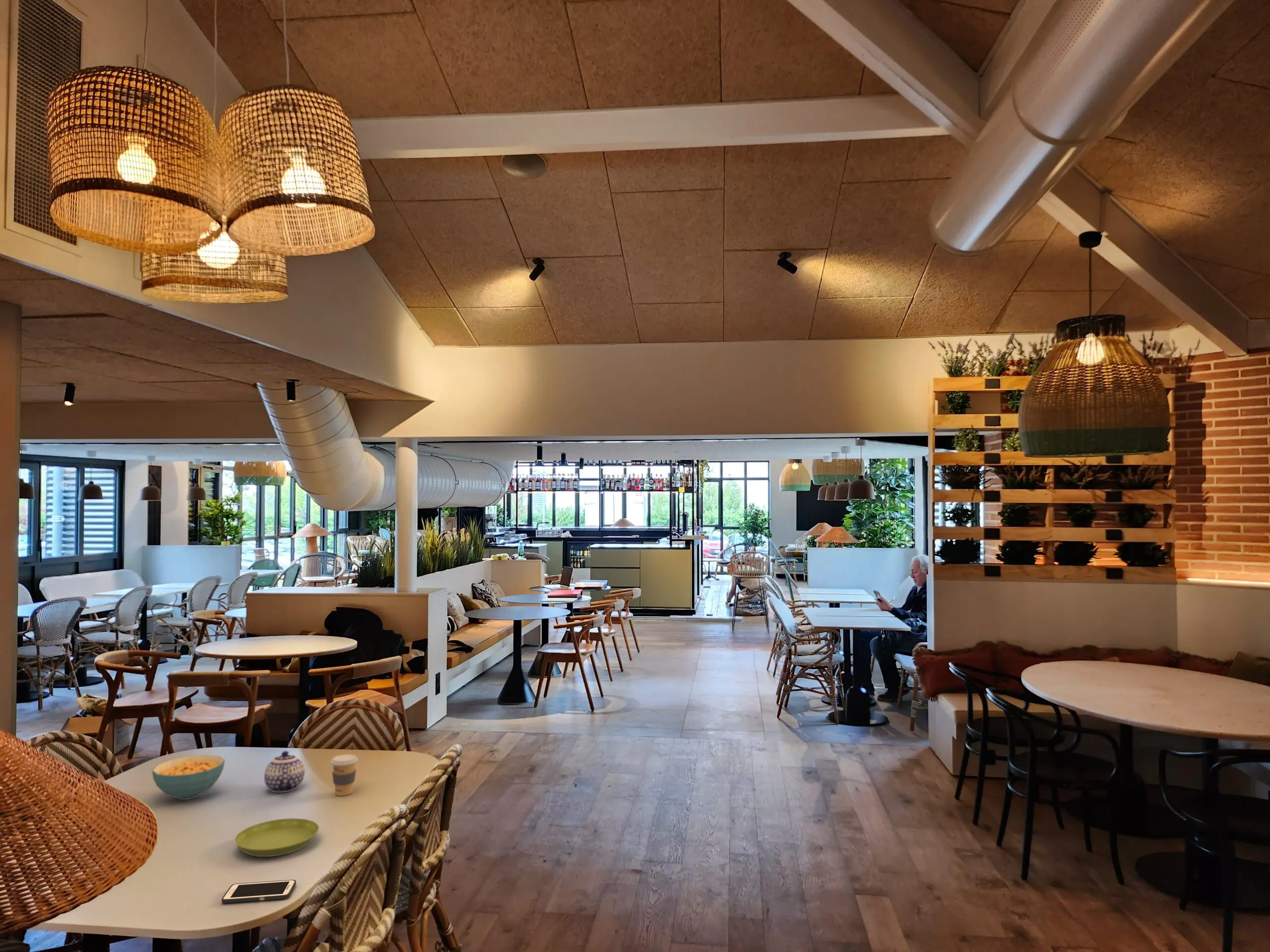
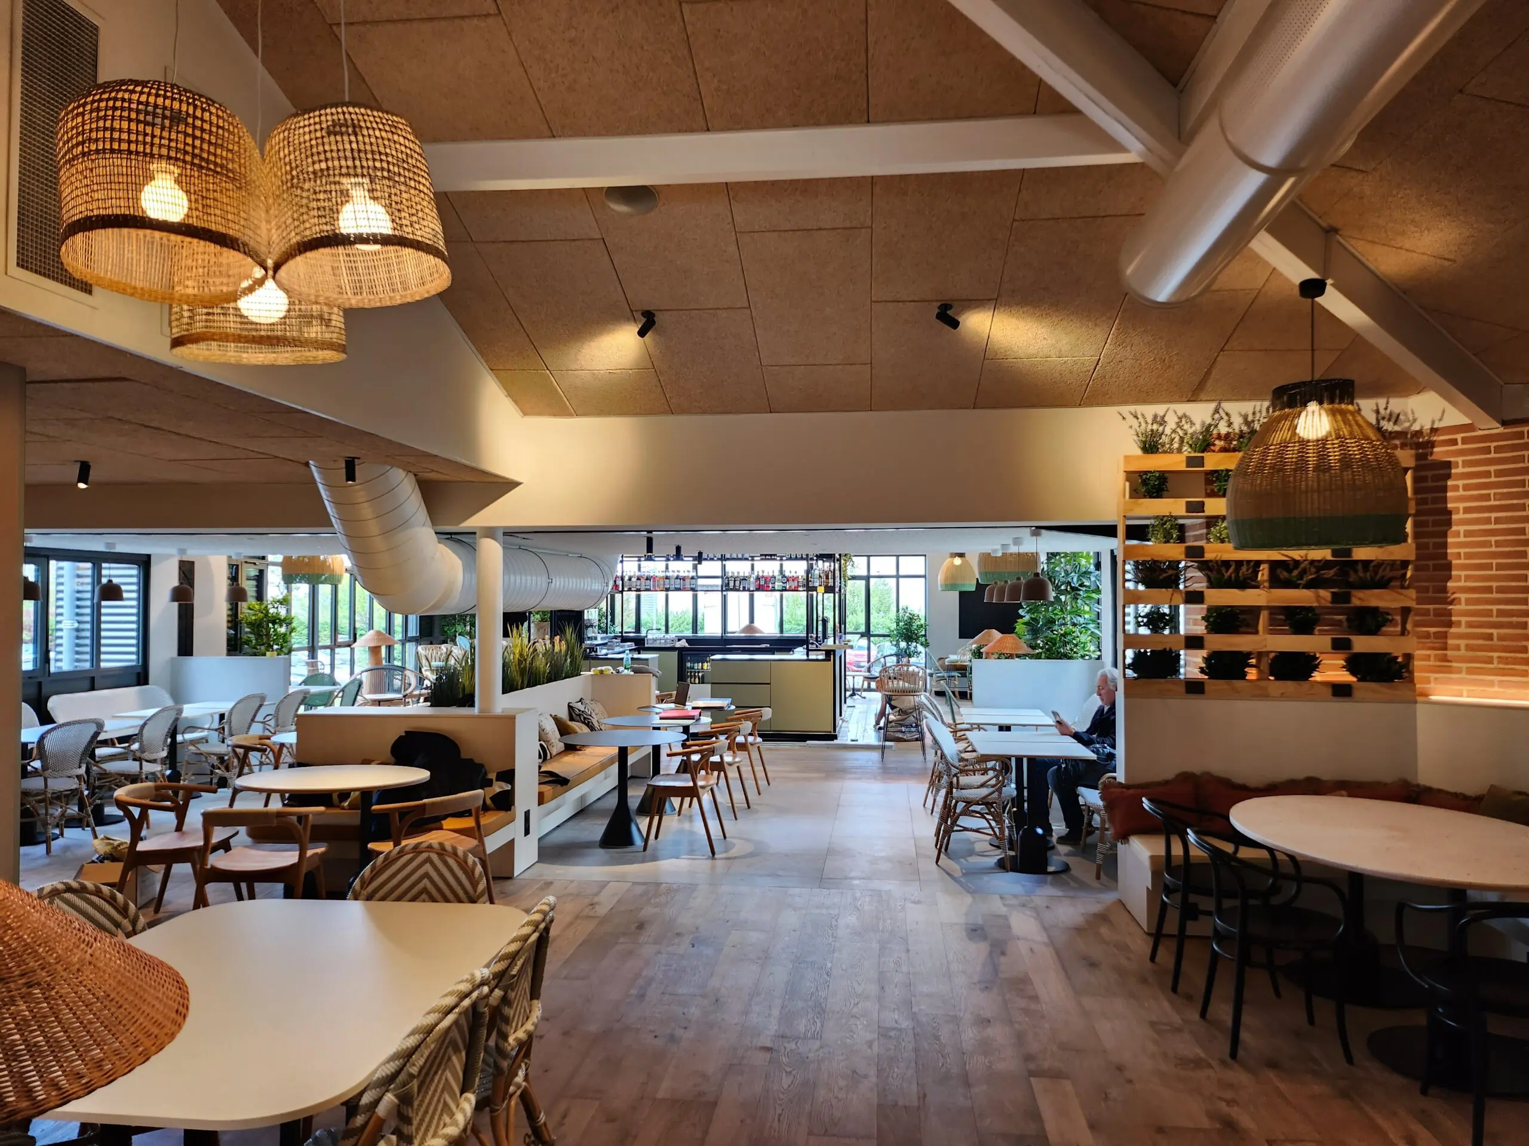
- cell phone [221,879,297,903]
- cereal bowl [152,754,225,800]
- teapot [264,751,305,793]
- coffee cup [330,754,359,796]
- saucer [234,818,319,857]
